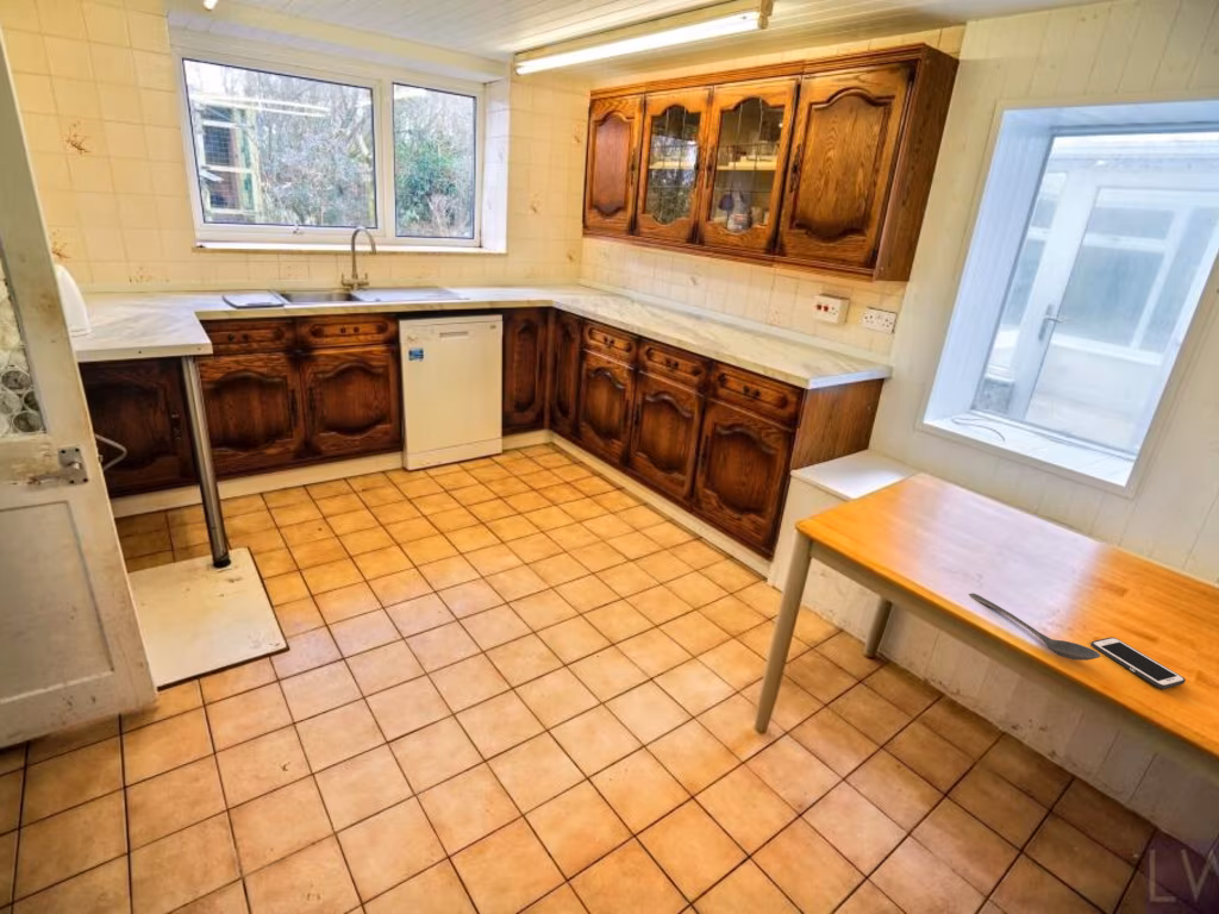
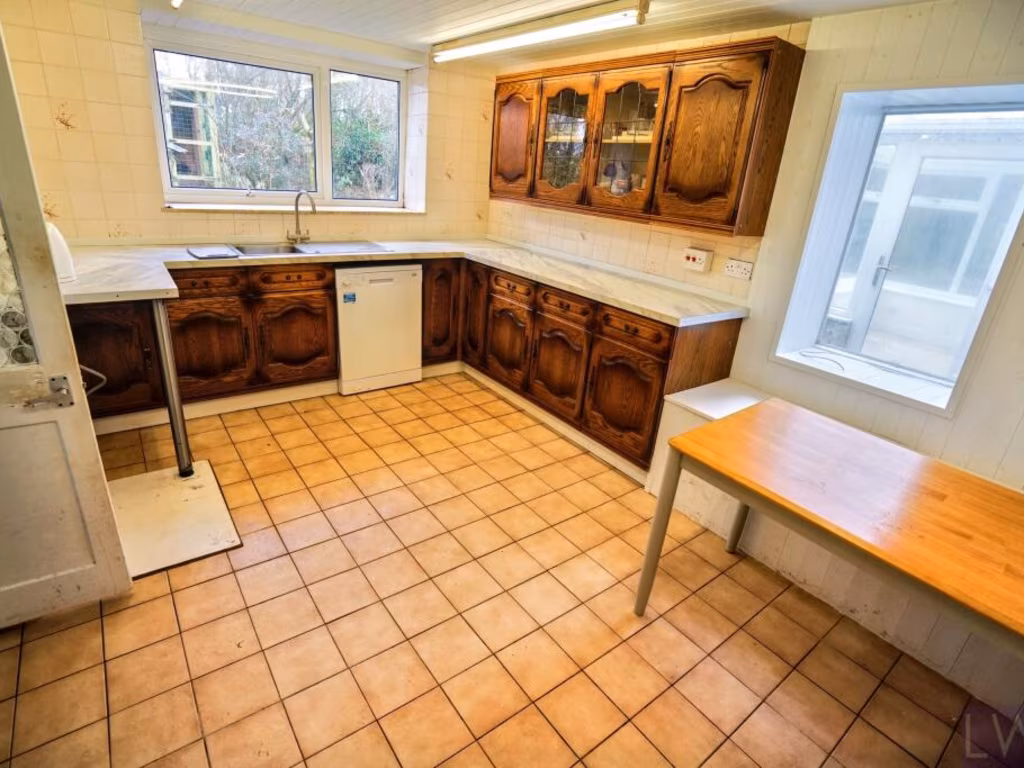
- cell phone [1090,637,1187,690]
- stirrer [967,591,1101,662]
